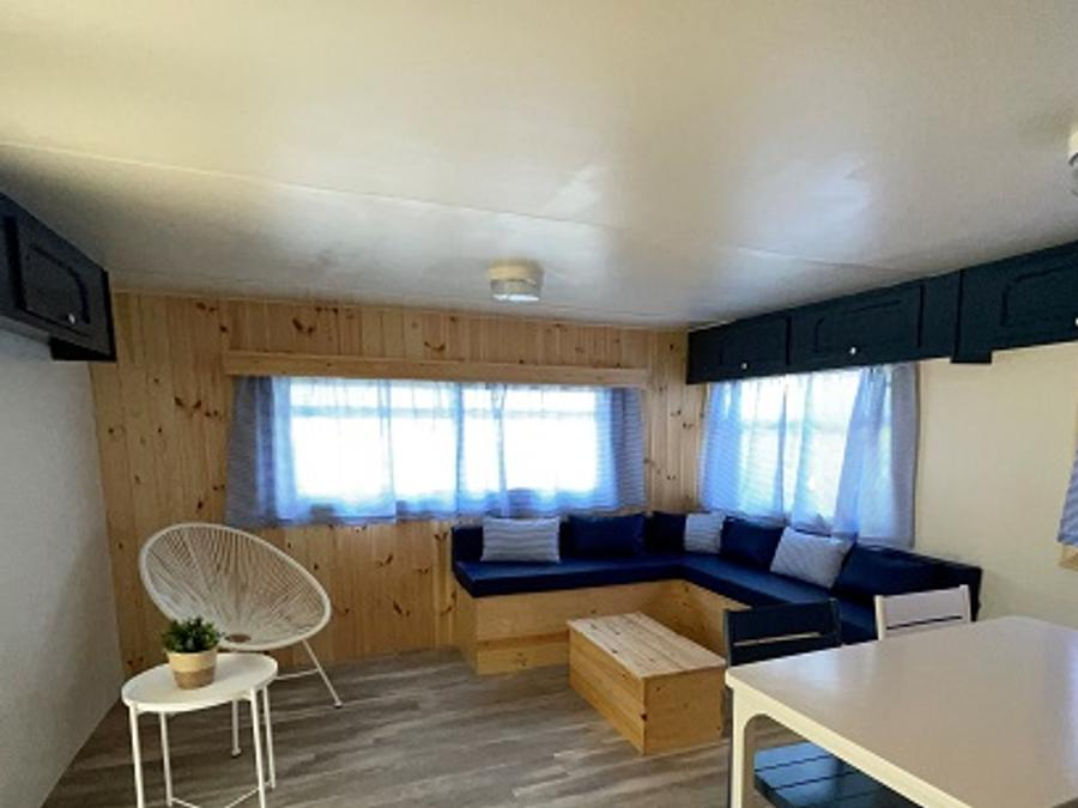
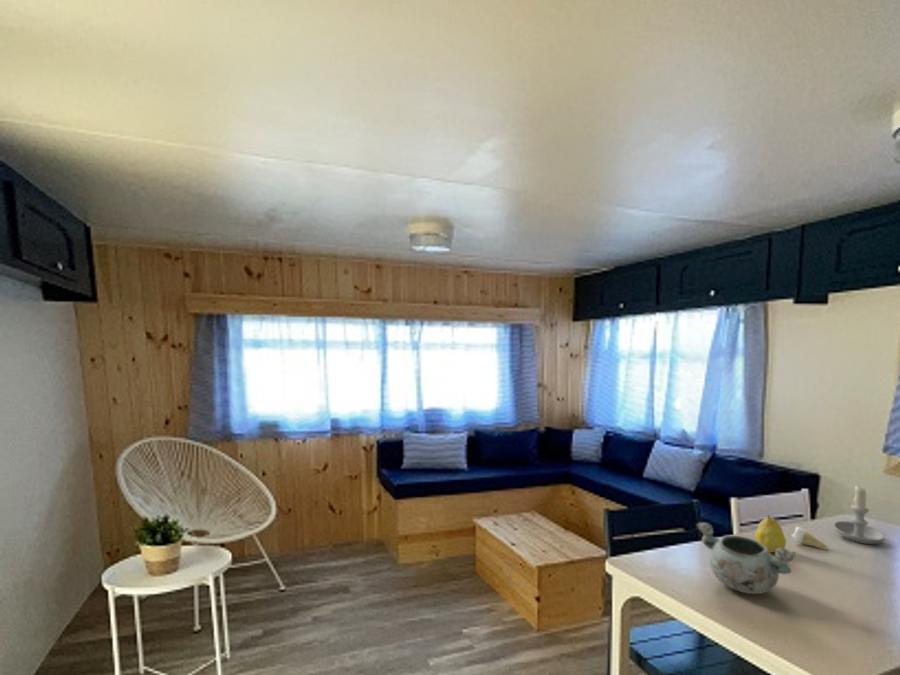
+ tooth [791,526,829,551]
+ decorative bowl [695,521,797,595]
+ candle [833,485,886,545]
+ fruit [754,514,787,554]
